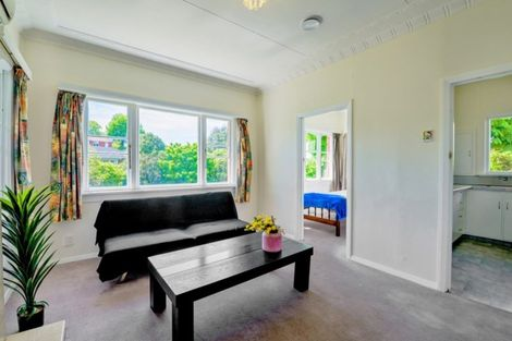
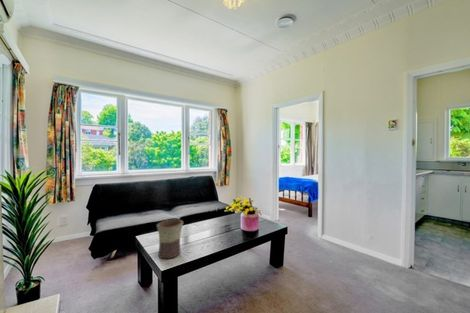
+ flower pot [156,218,184,259]
